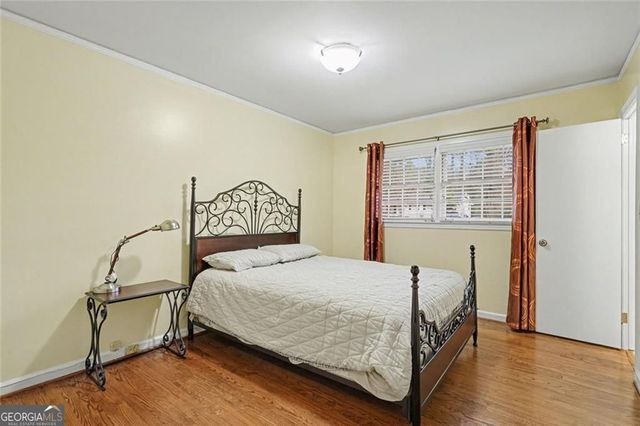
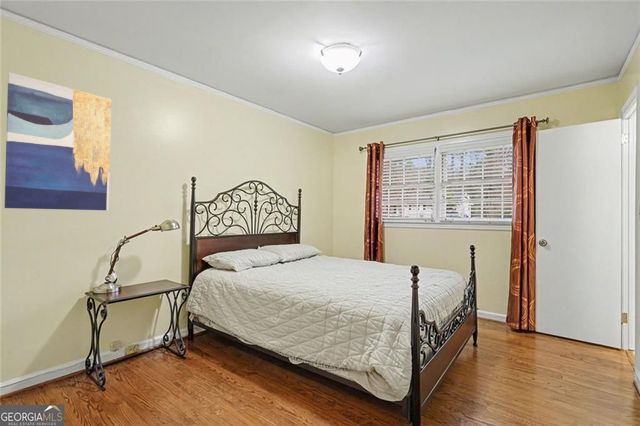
+ wall art [3,71,112,211]
